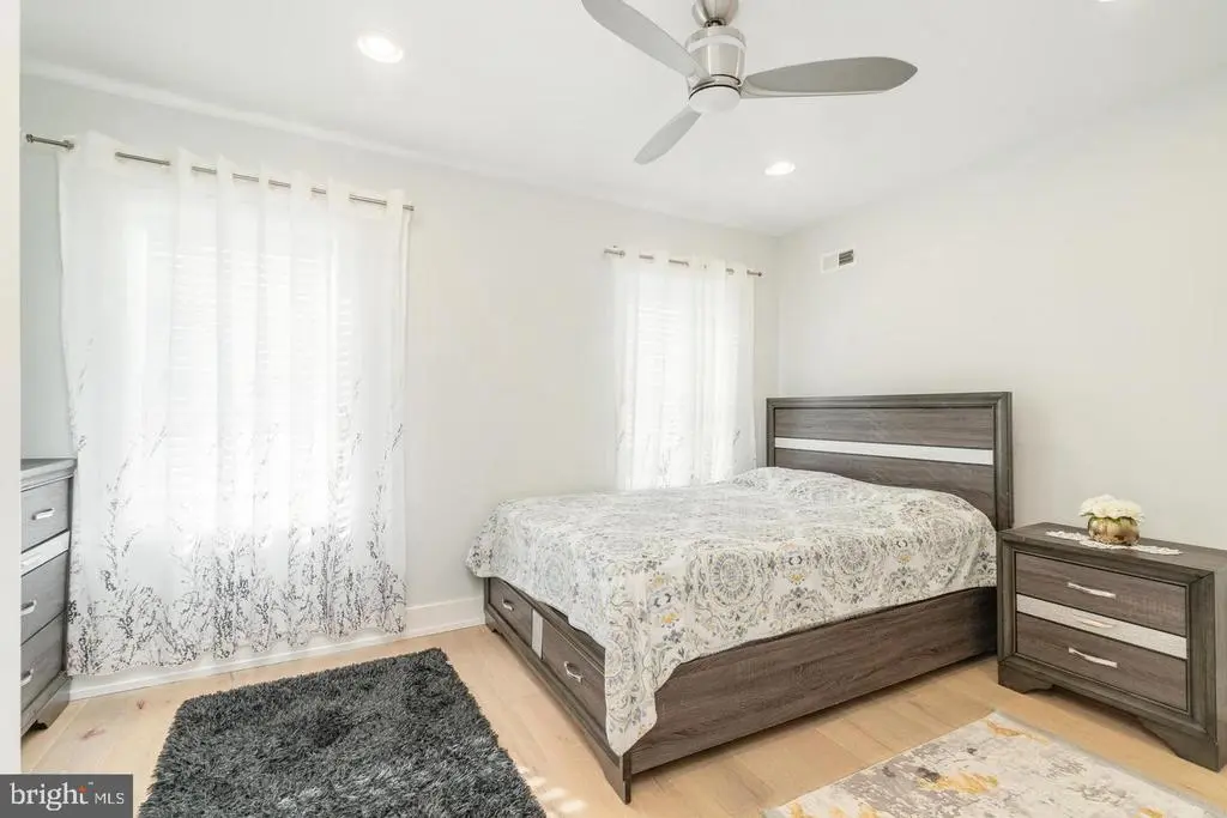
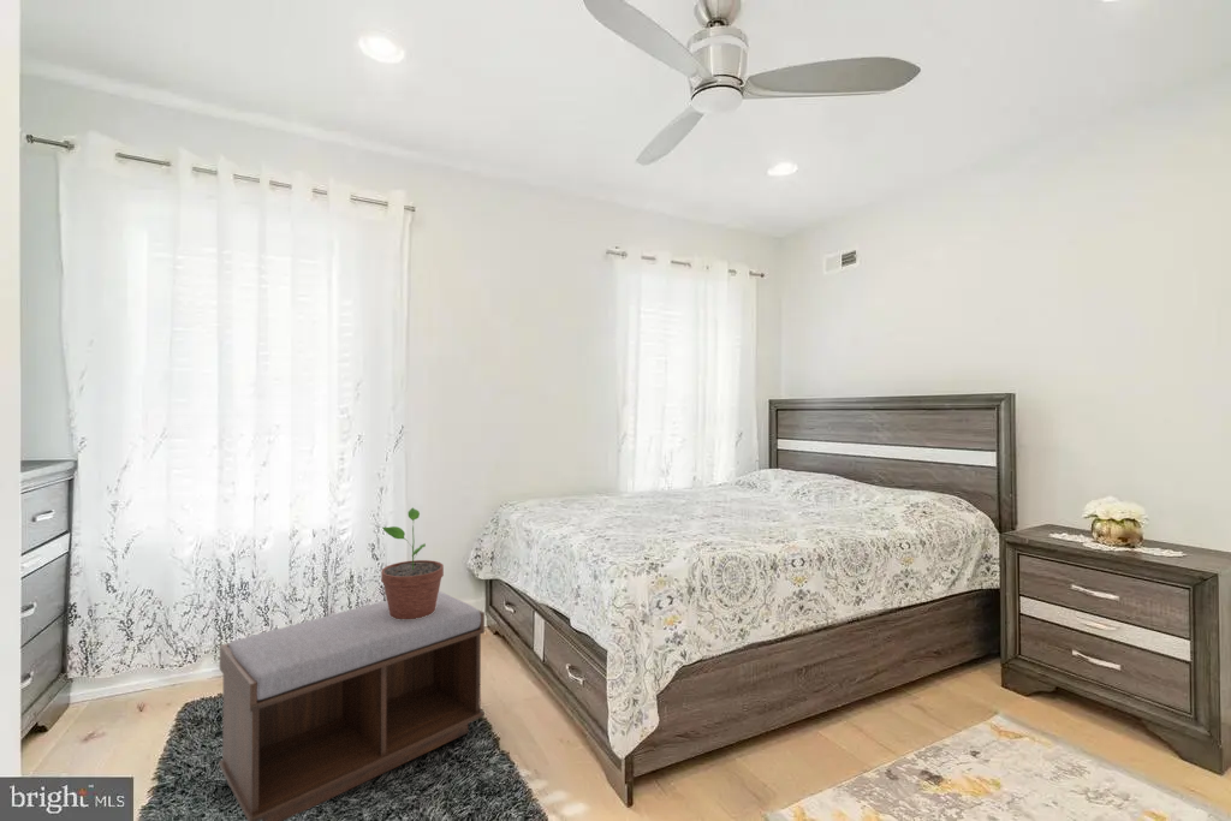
+ potted plant [380,506,445,619]
+ bench [218,590,486,821]
